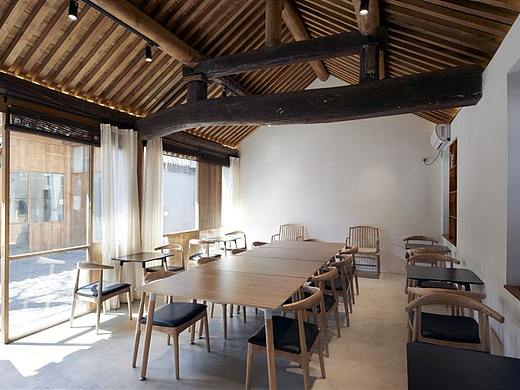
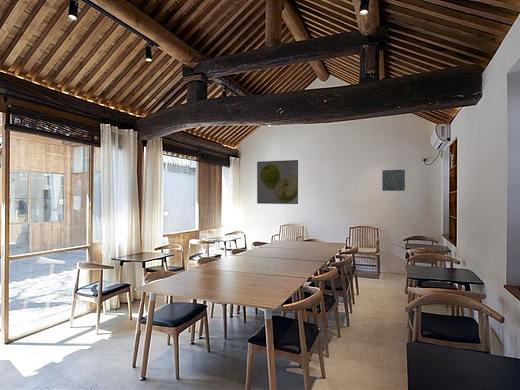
+ wall art [381,169,406,192]
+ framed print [256,159,299,205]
